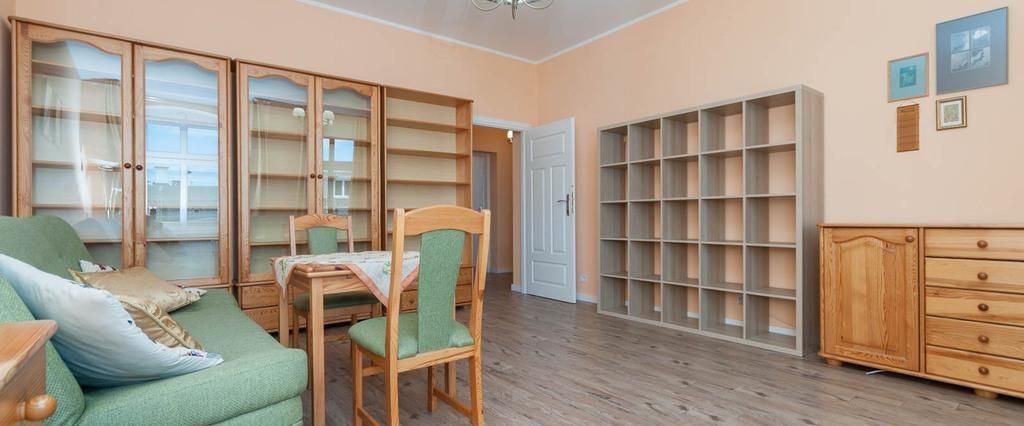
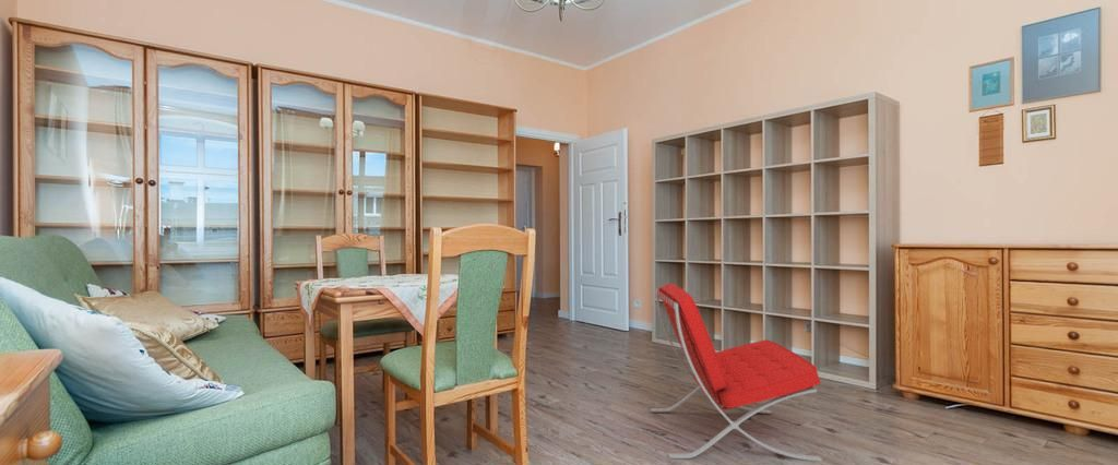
+ lounge chair [650,283,823,462]
